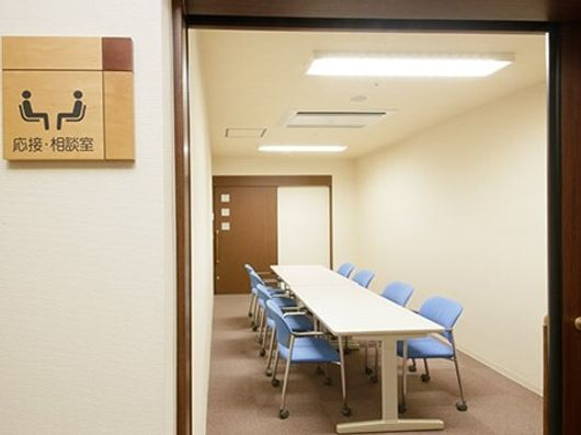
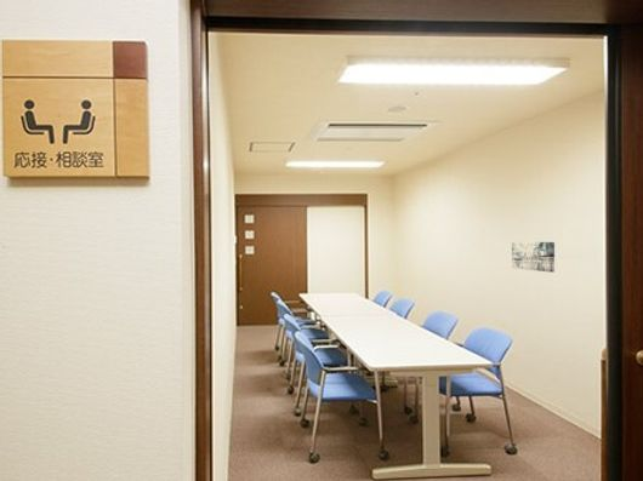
+ wall art [511,241,556,274]
